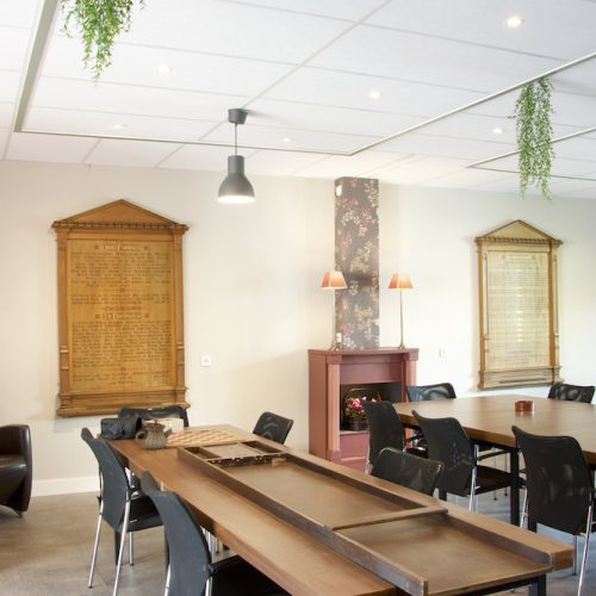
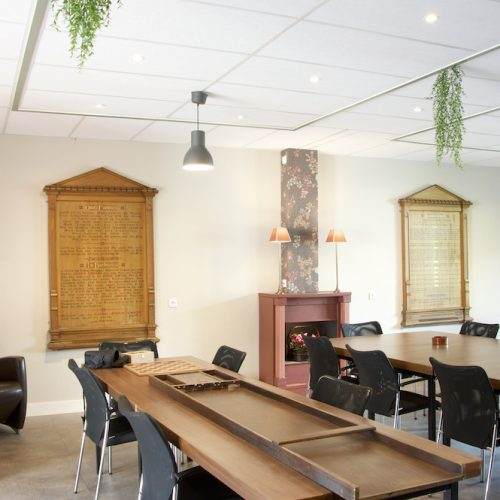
- teapot [135,418,174,451]
